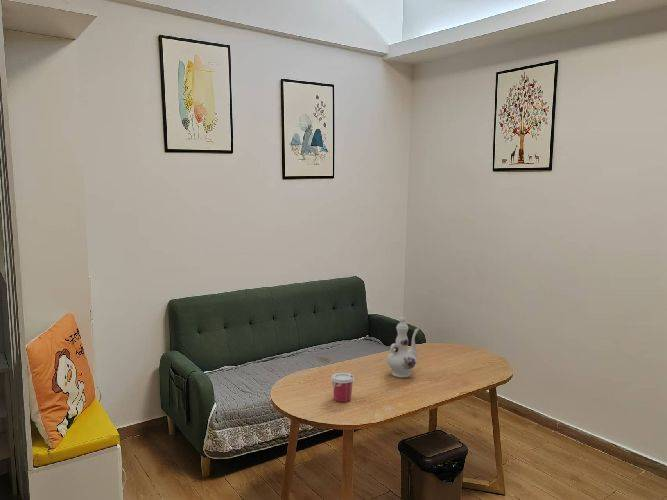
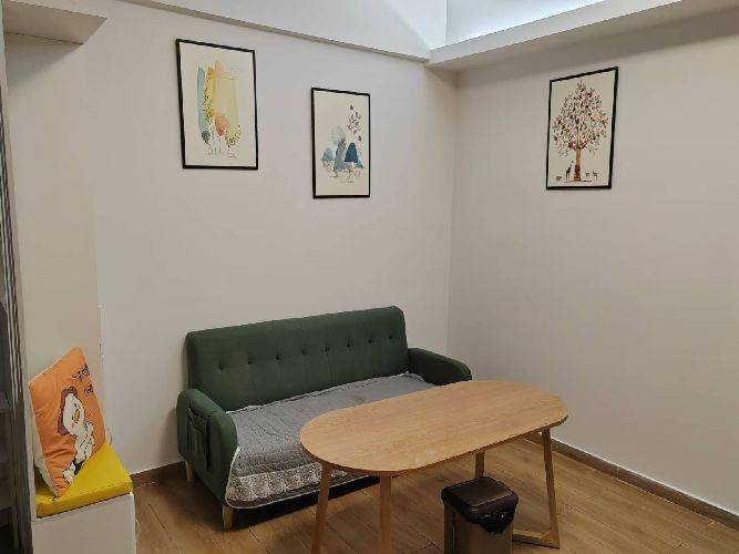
- chinaware [386,316,420,378]
- cup [330,372,355,403]
